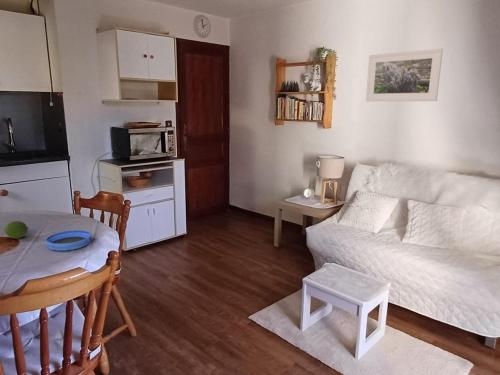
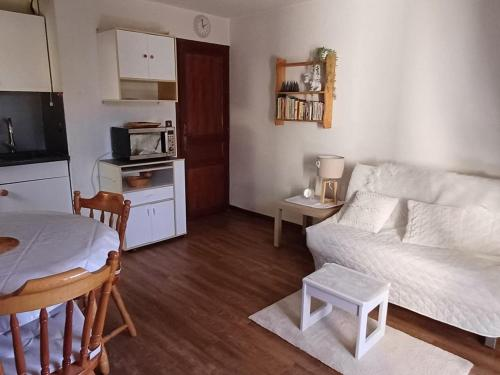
- fruit [3,220,29,239]
- bowl [45,229,92,252]
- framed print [365,48,444,102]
